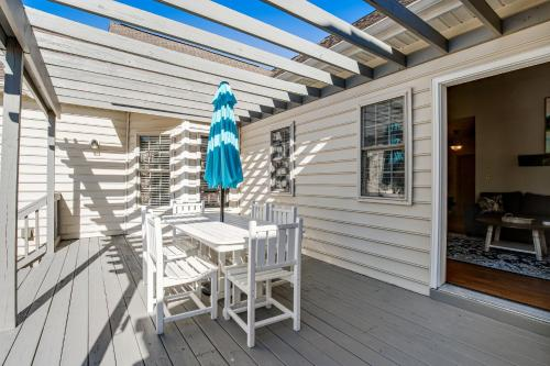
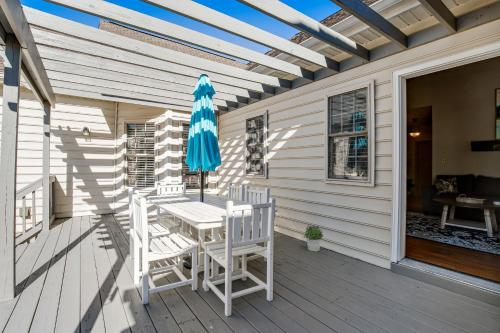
+ potted plant [303,225,324,252]
